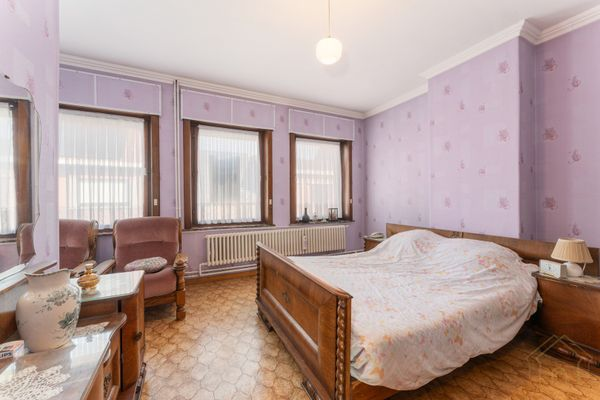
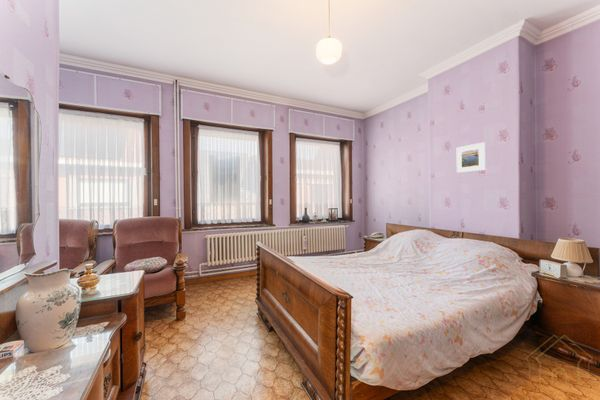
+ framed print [456,141,486,174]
